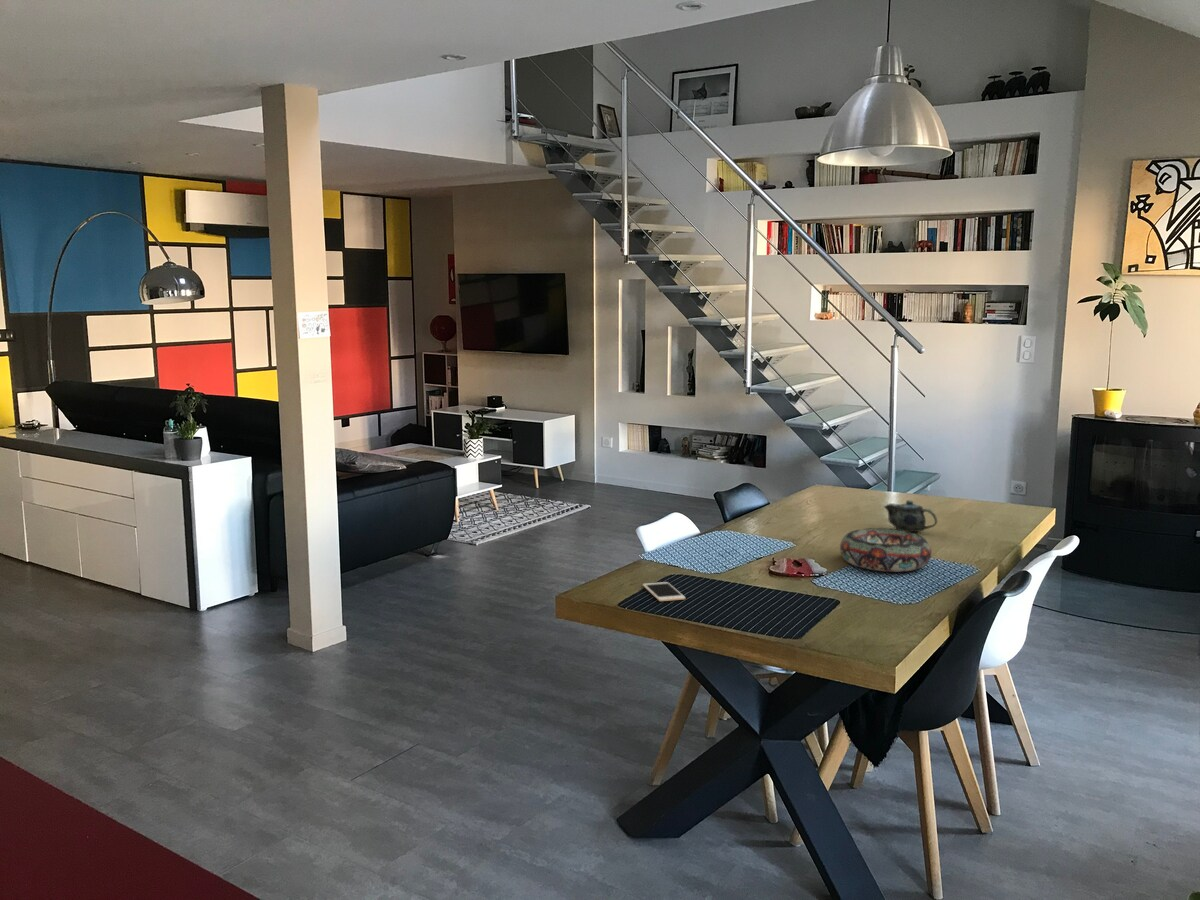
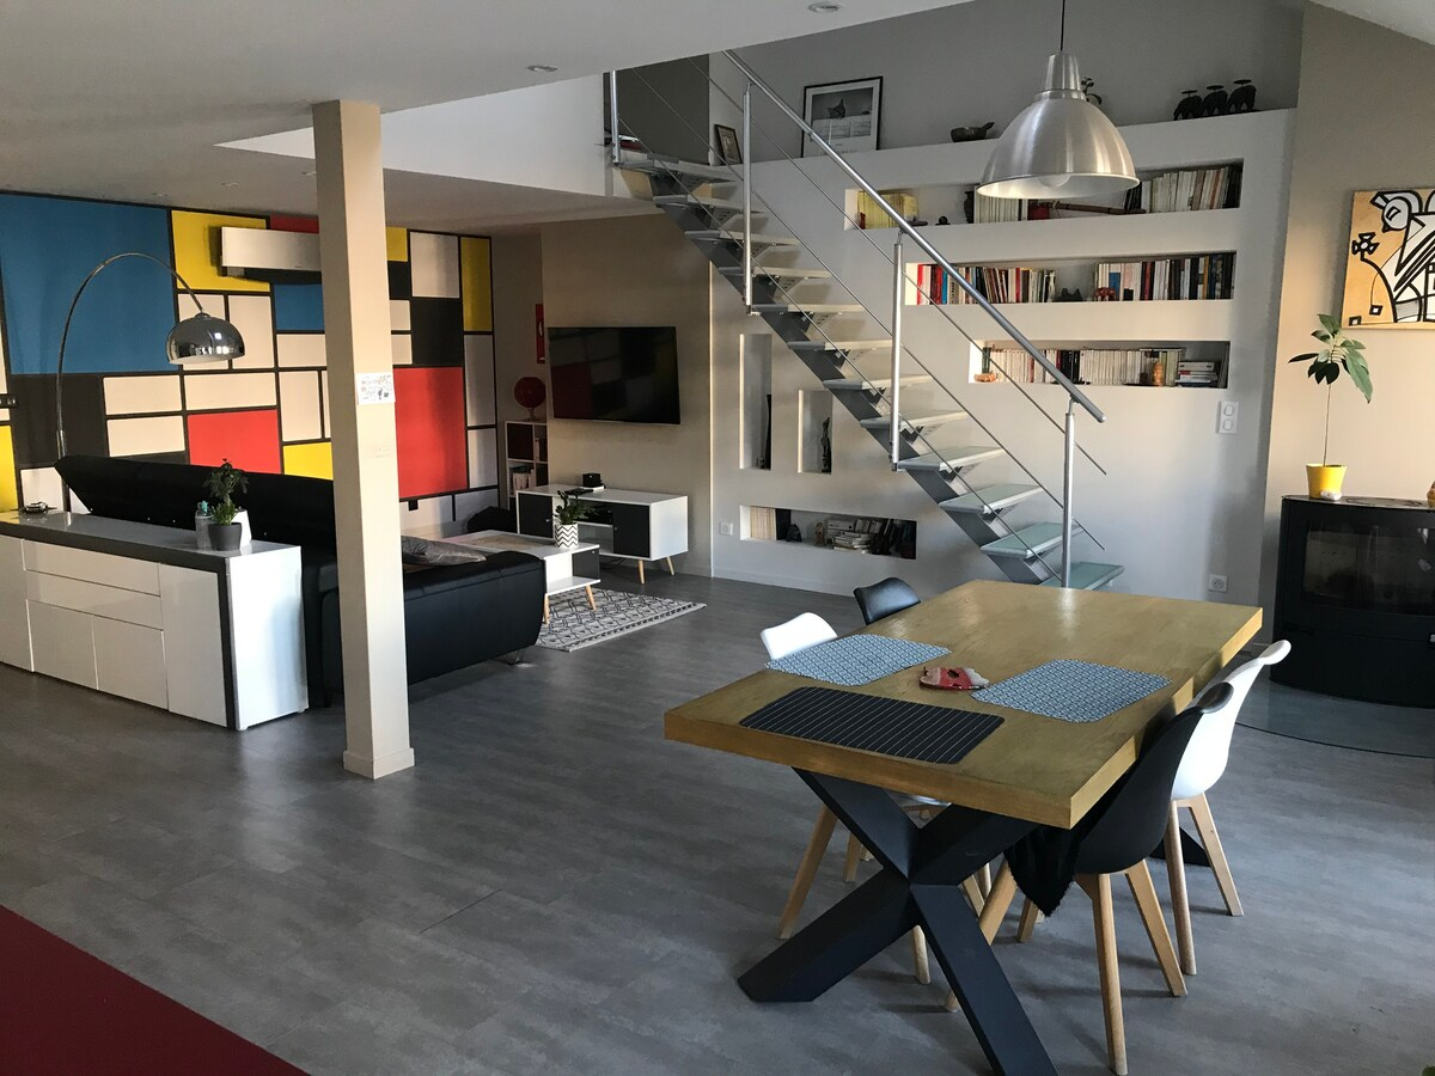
- cell phone [642,581,686,602]
- decorative bowl [839,527,932,573]
- chinaware [883,499,938,533]
